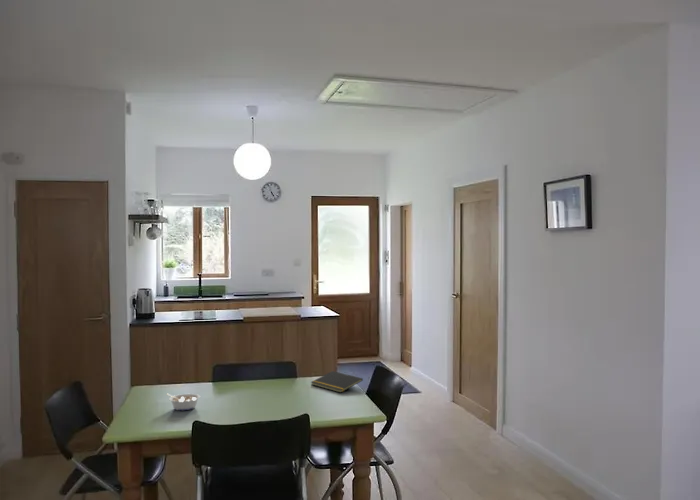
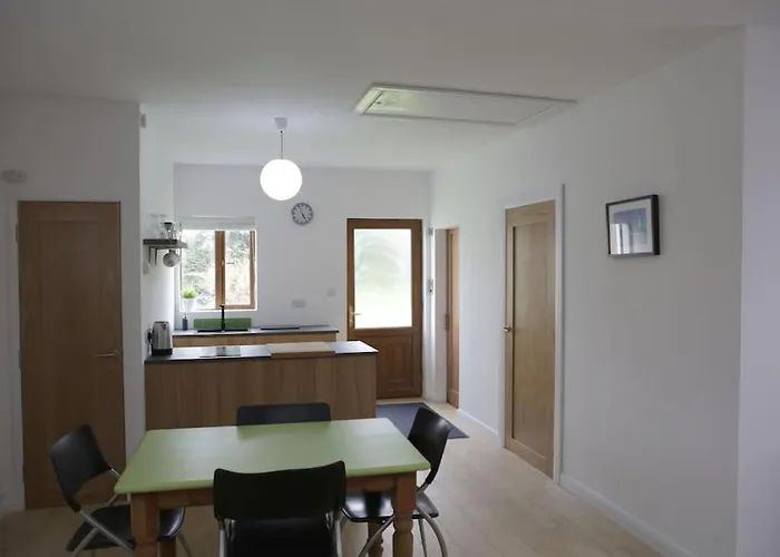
- legume [165,393,201,411]
- notepad [310,370,364,394]
